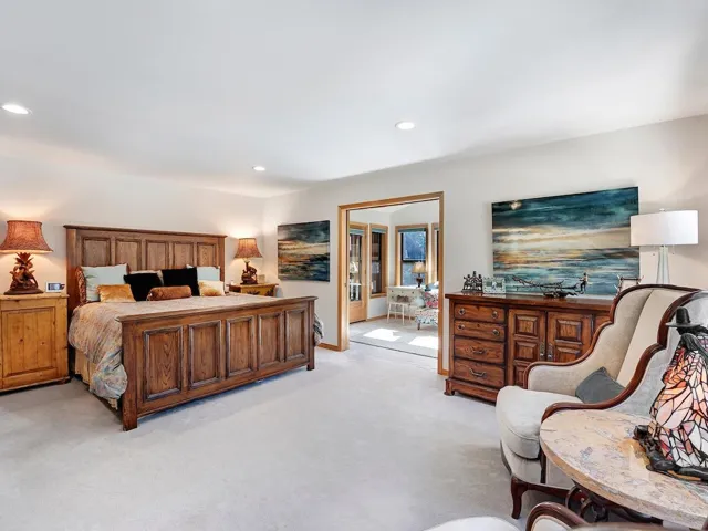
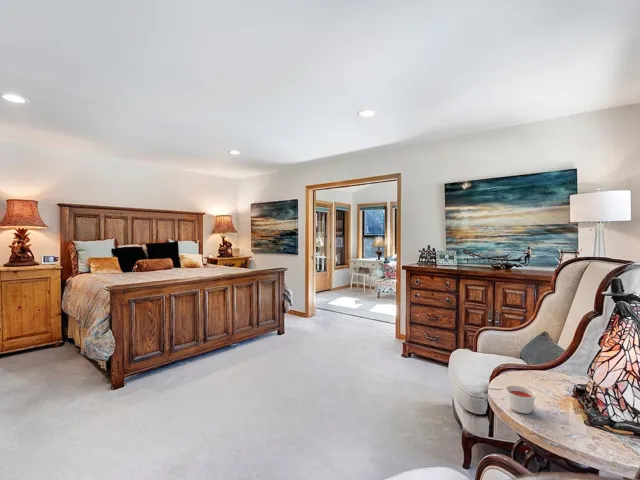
+ candle [505,385,537,415]
